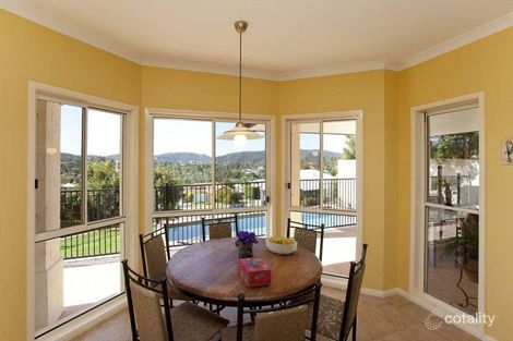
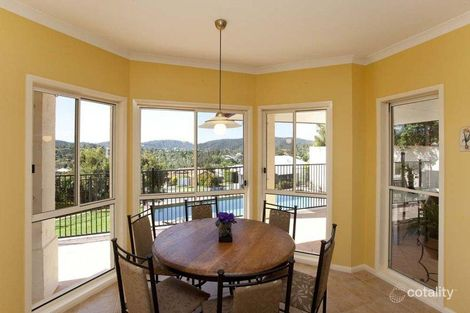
- fruit bowl [264,235,298,255]
- tissue box [237,256,272,289]
